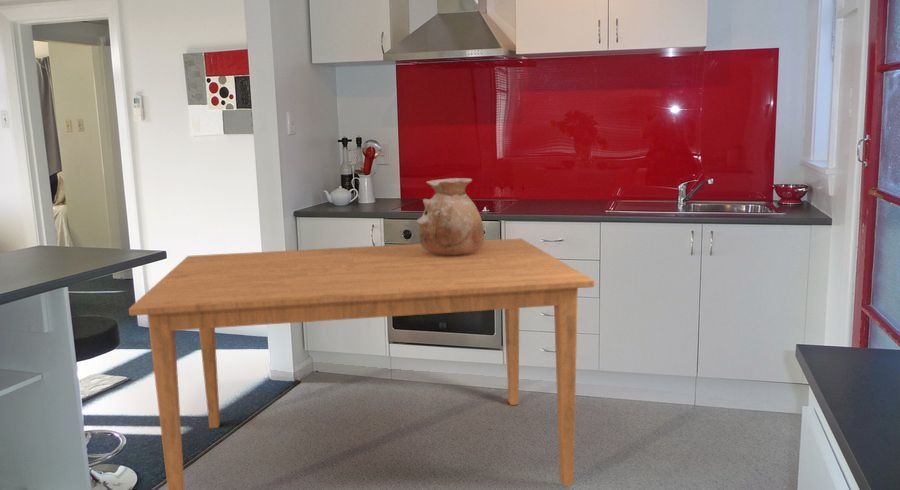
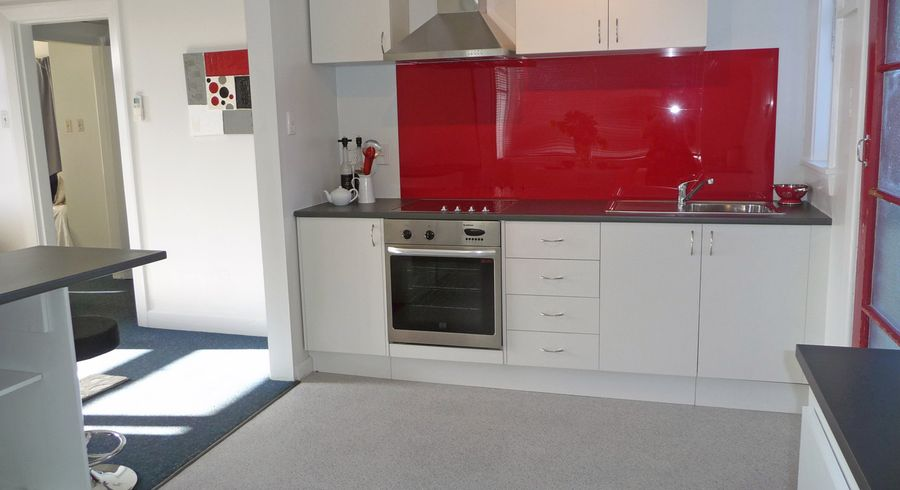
- dining table [128,238,595,490]
- vase [416,177,485,255]
